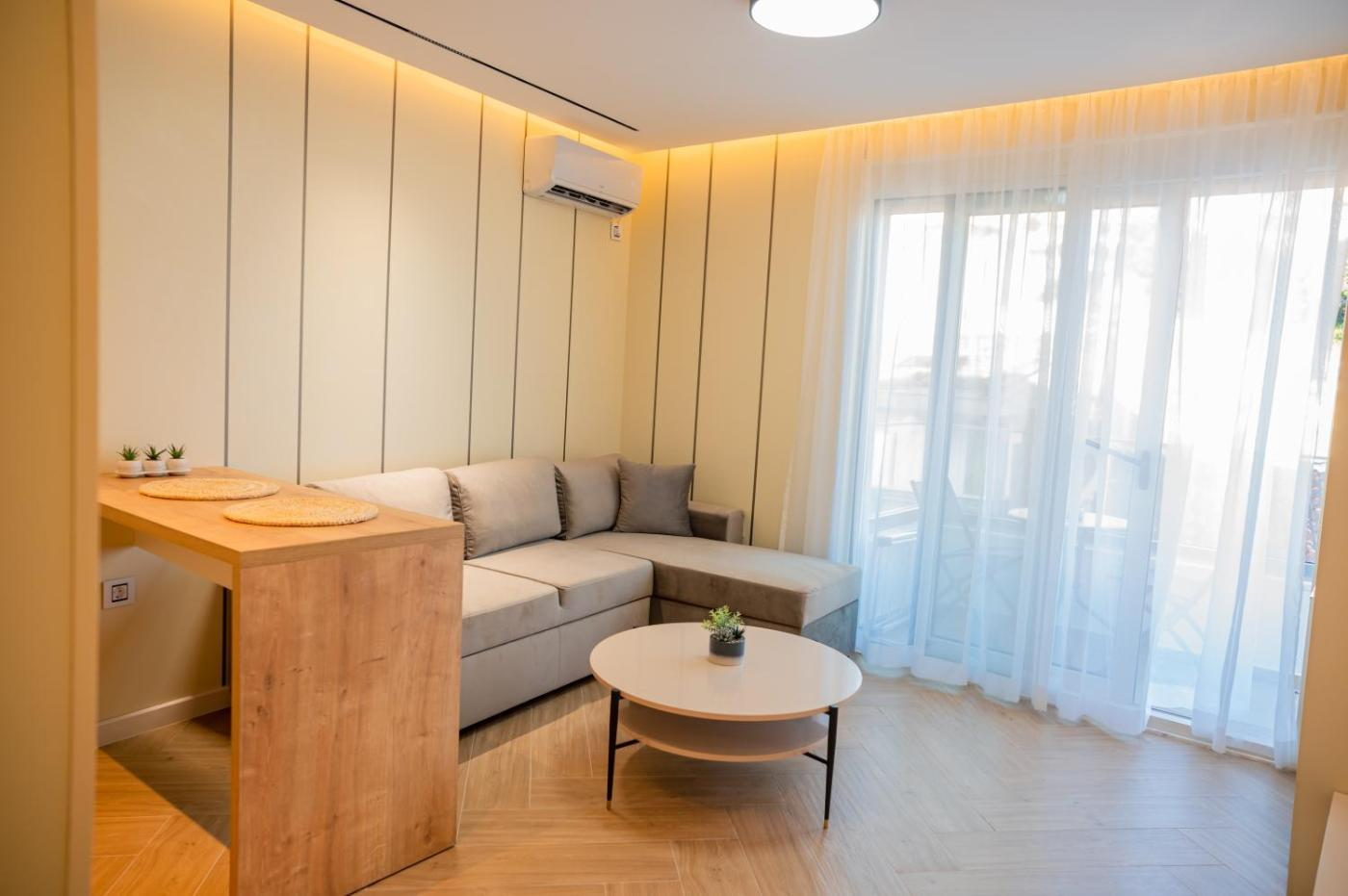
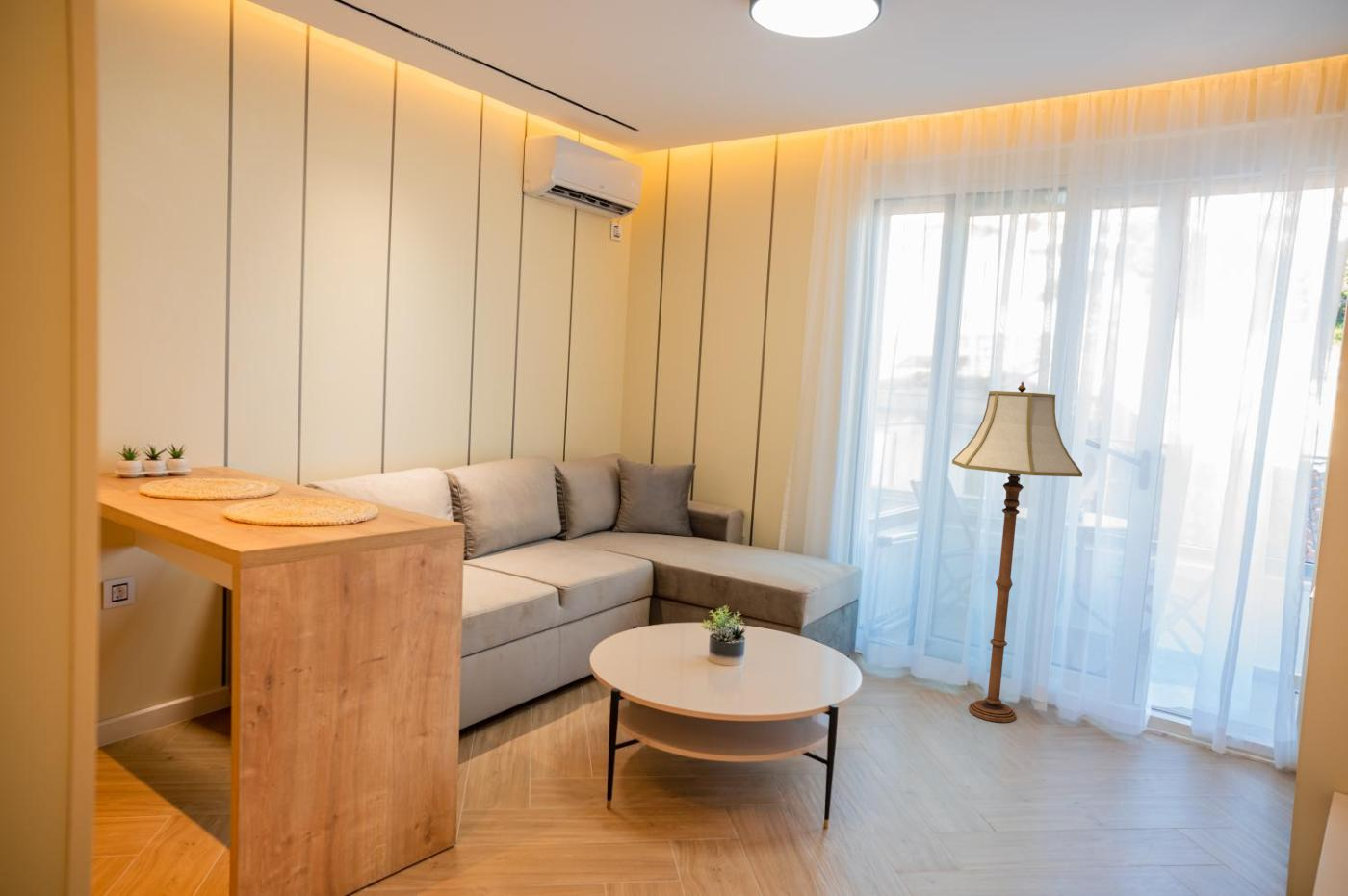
+ floor lamp [951,381,1083,723]
